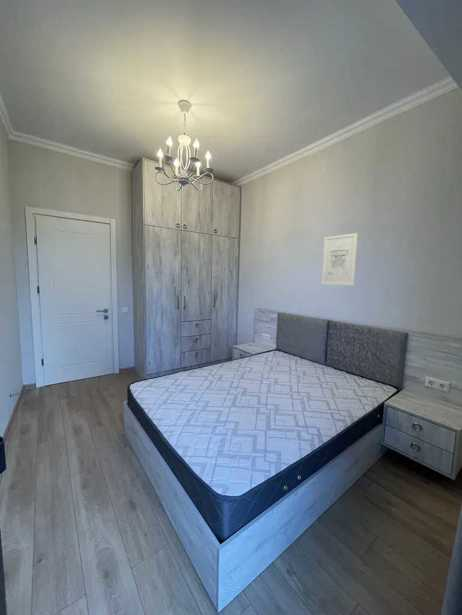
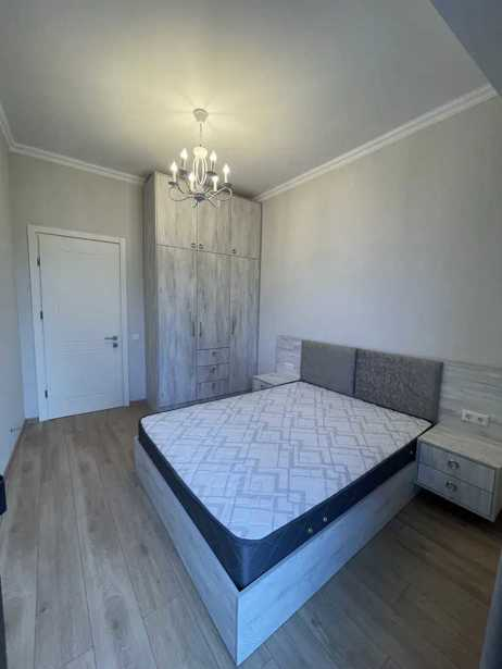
- wall art [321,232,359,286]
